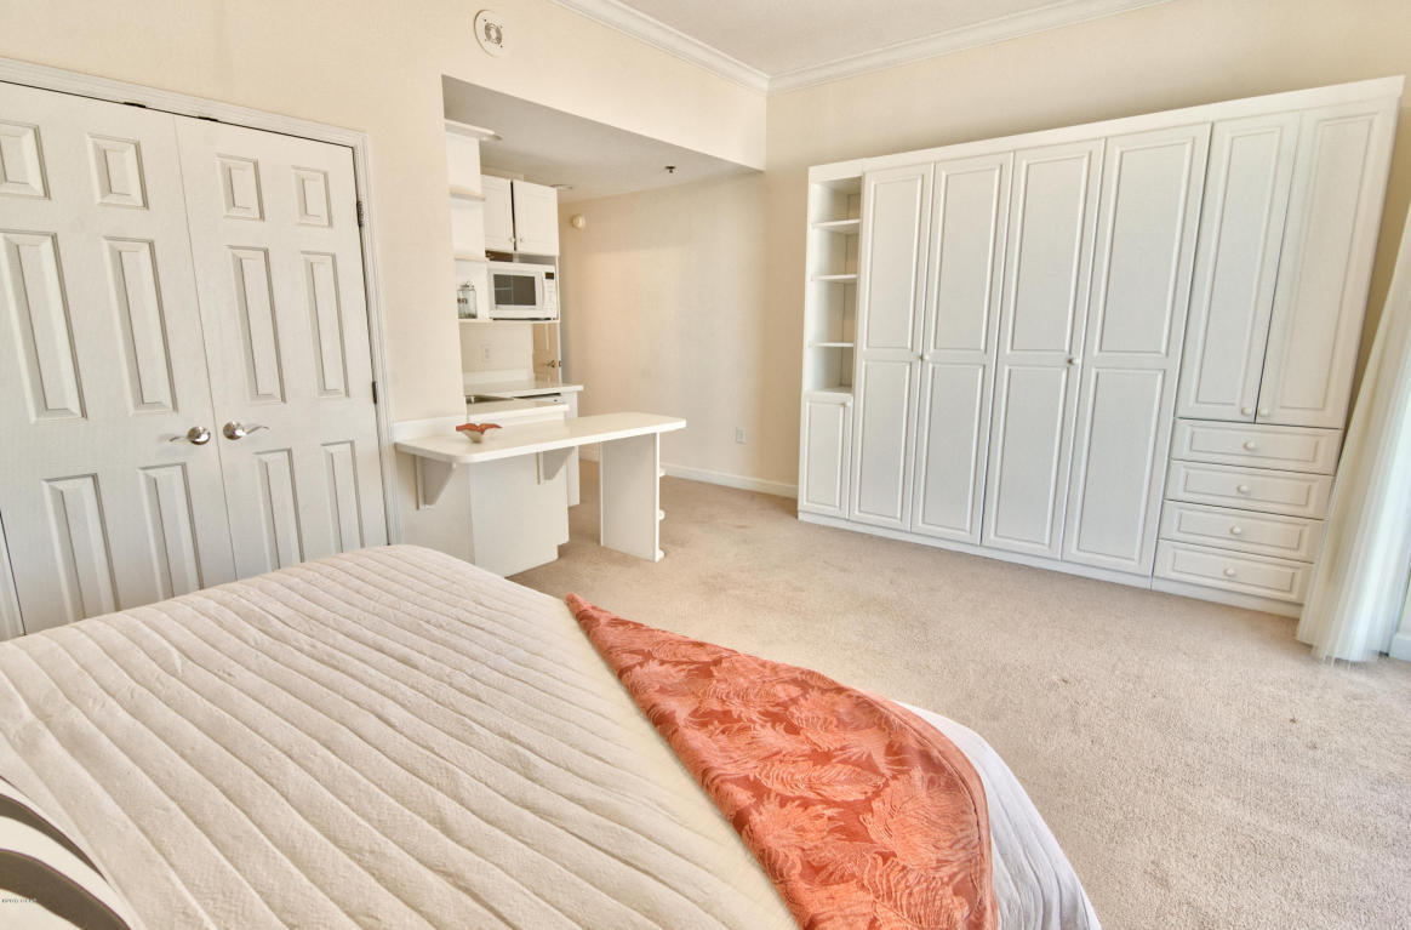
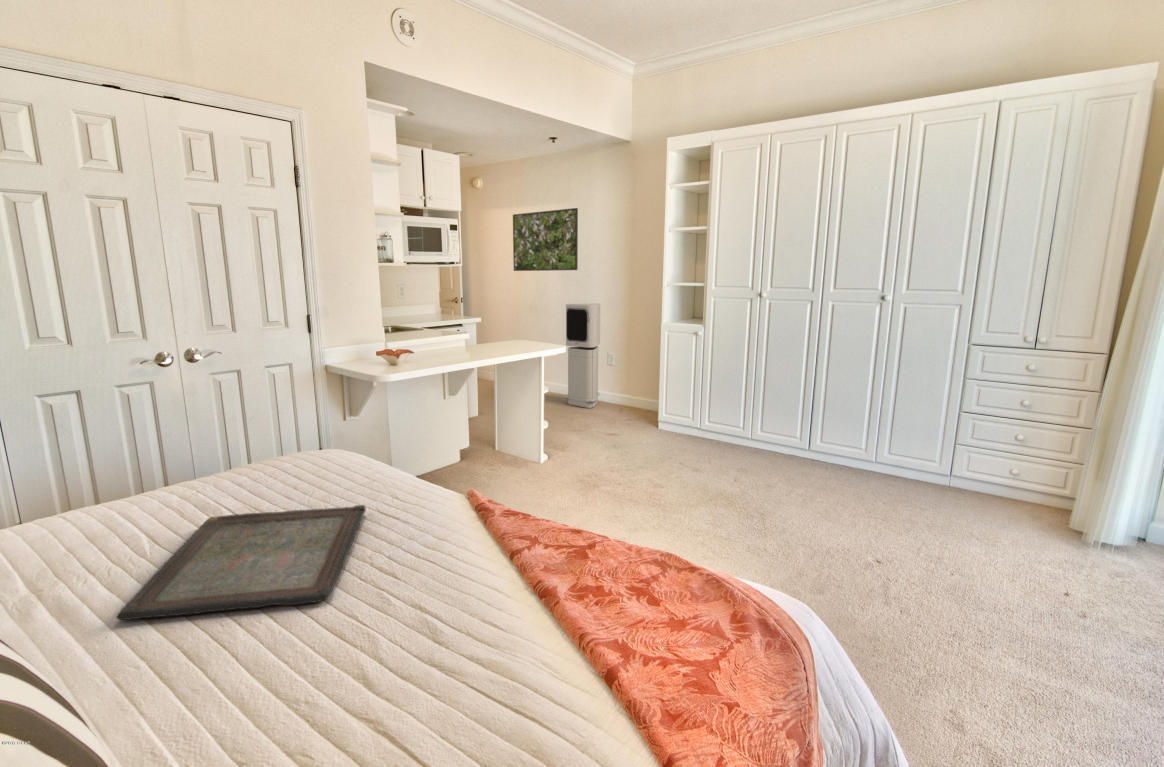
+ air purifier [565,303,601,409]
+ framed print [512,207,579,272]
+ serving tray [115,504,367,621]
